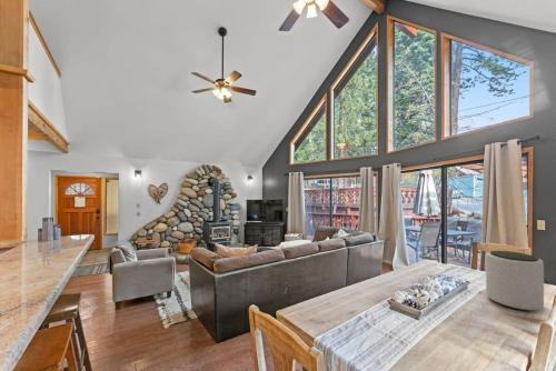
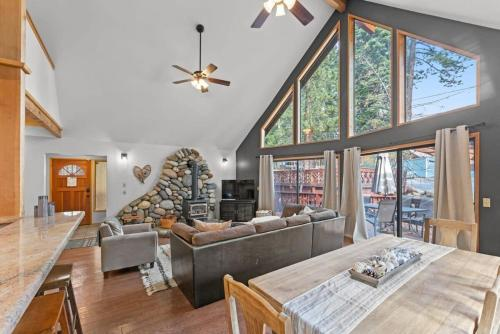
- plant pot [485,250,545,312]
